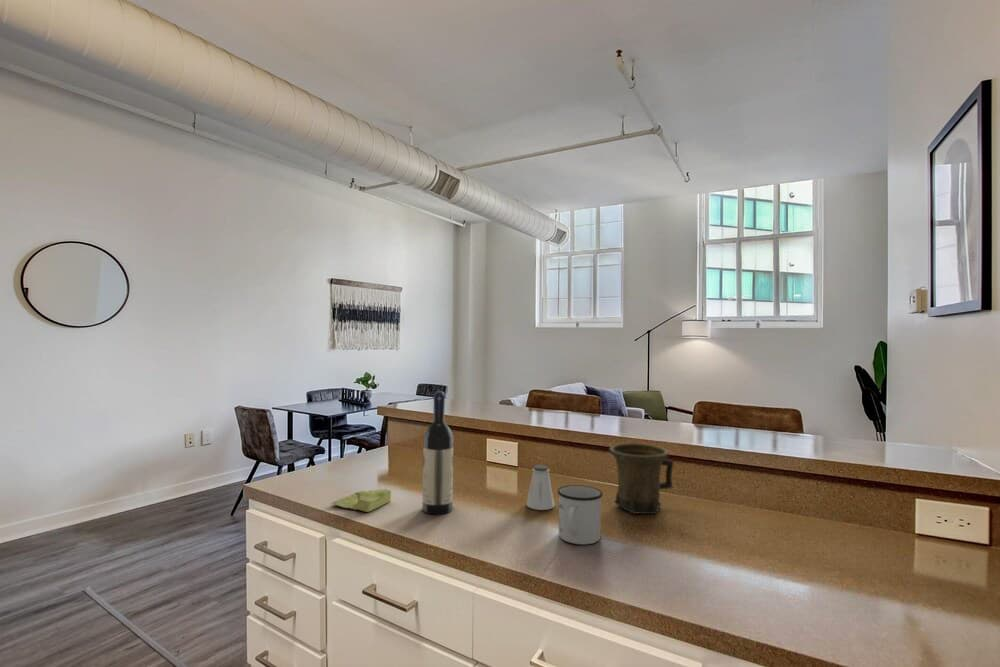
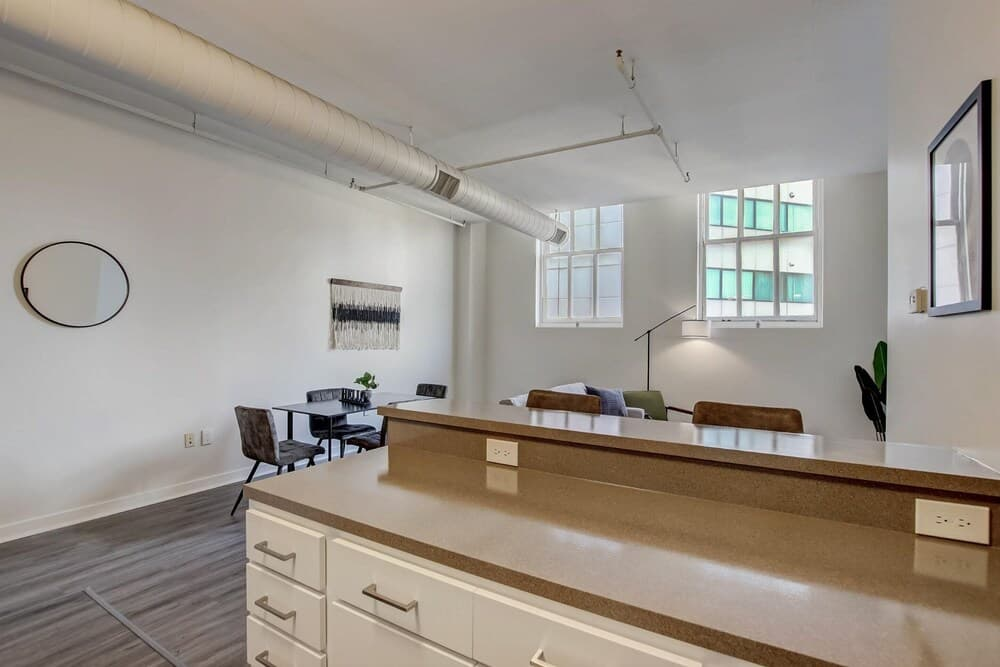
- sponge [330,488,392,513]
- saltshaker [526,464,556,511]
- mug [556,484,604,545]
- mug [609,442,675,515]
- wine bottle [421,391,454,515]
